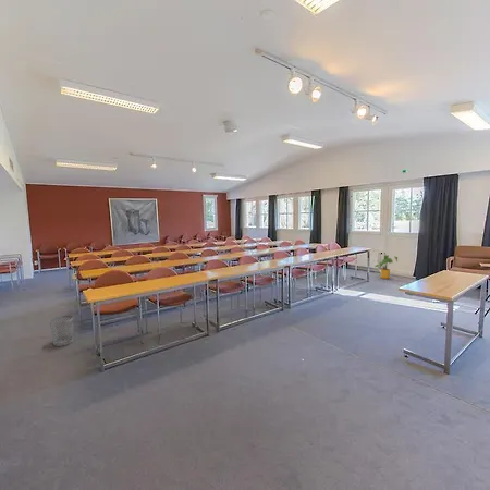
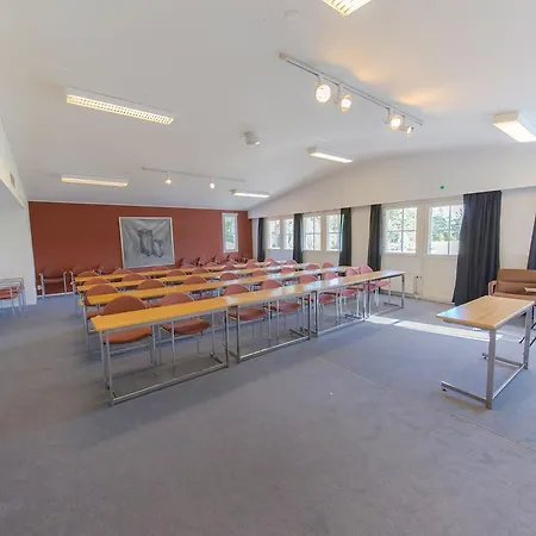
- house plant [373,254,399,280]
- wastebasket [48,314,74,347]
